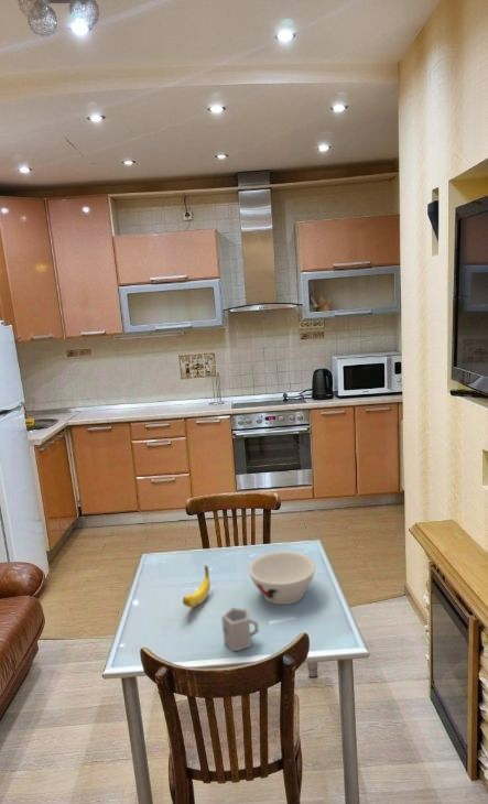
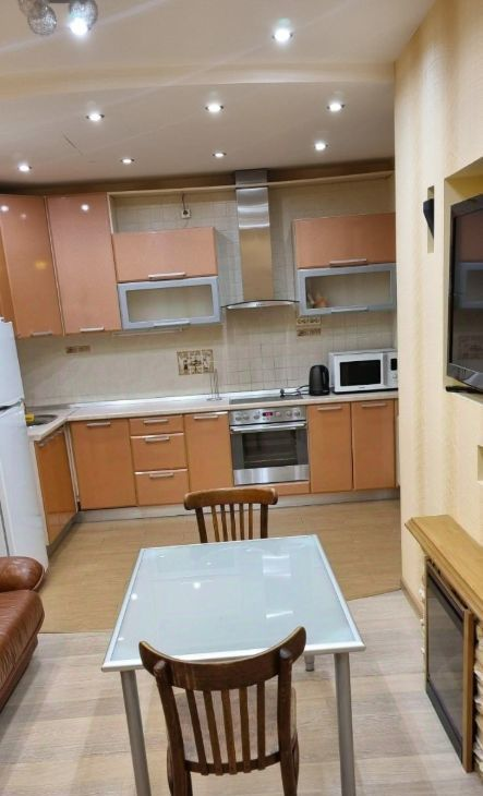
- bowl [248,551,317,606]
- banana [182,564,212,608]
- cup [220,607,260,653]
